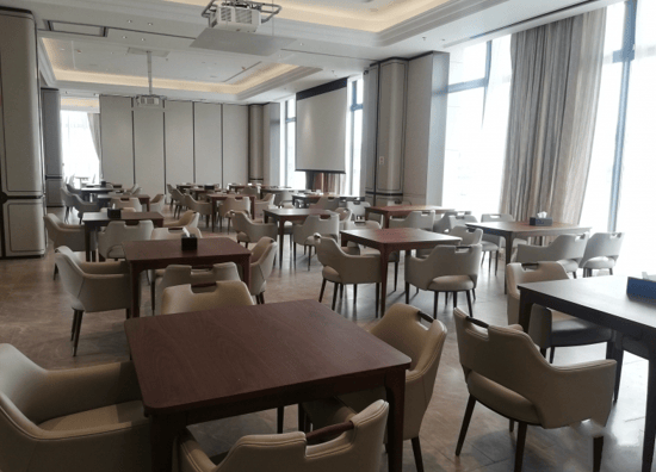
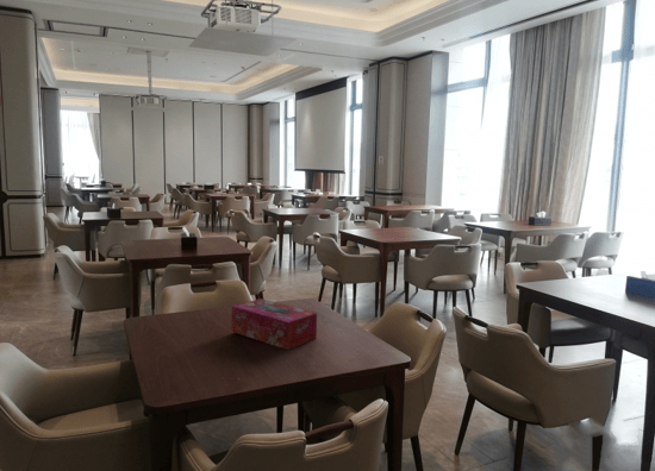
+ tissue box [231,297,318,351]
